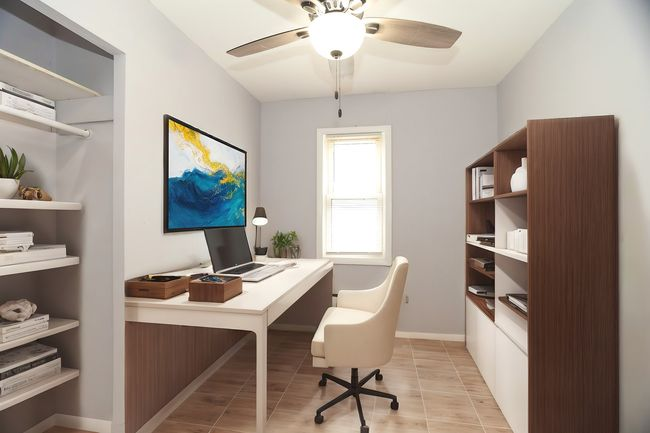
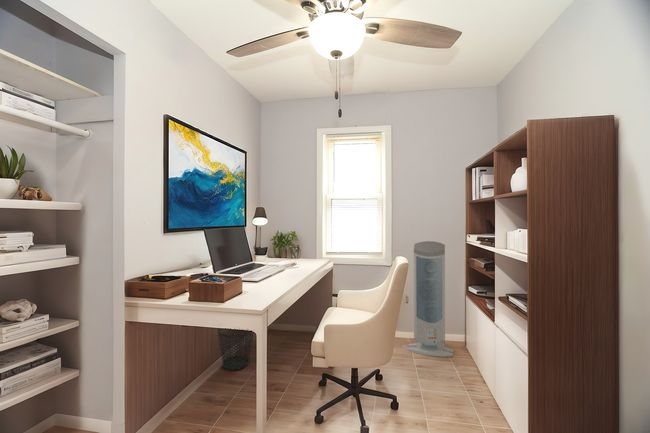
+ air purifier [405,240,454,358]
+ wastebasket [217,328,254,371]
